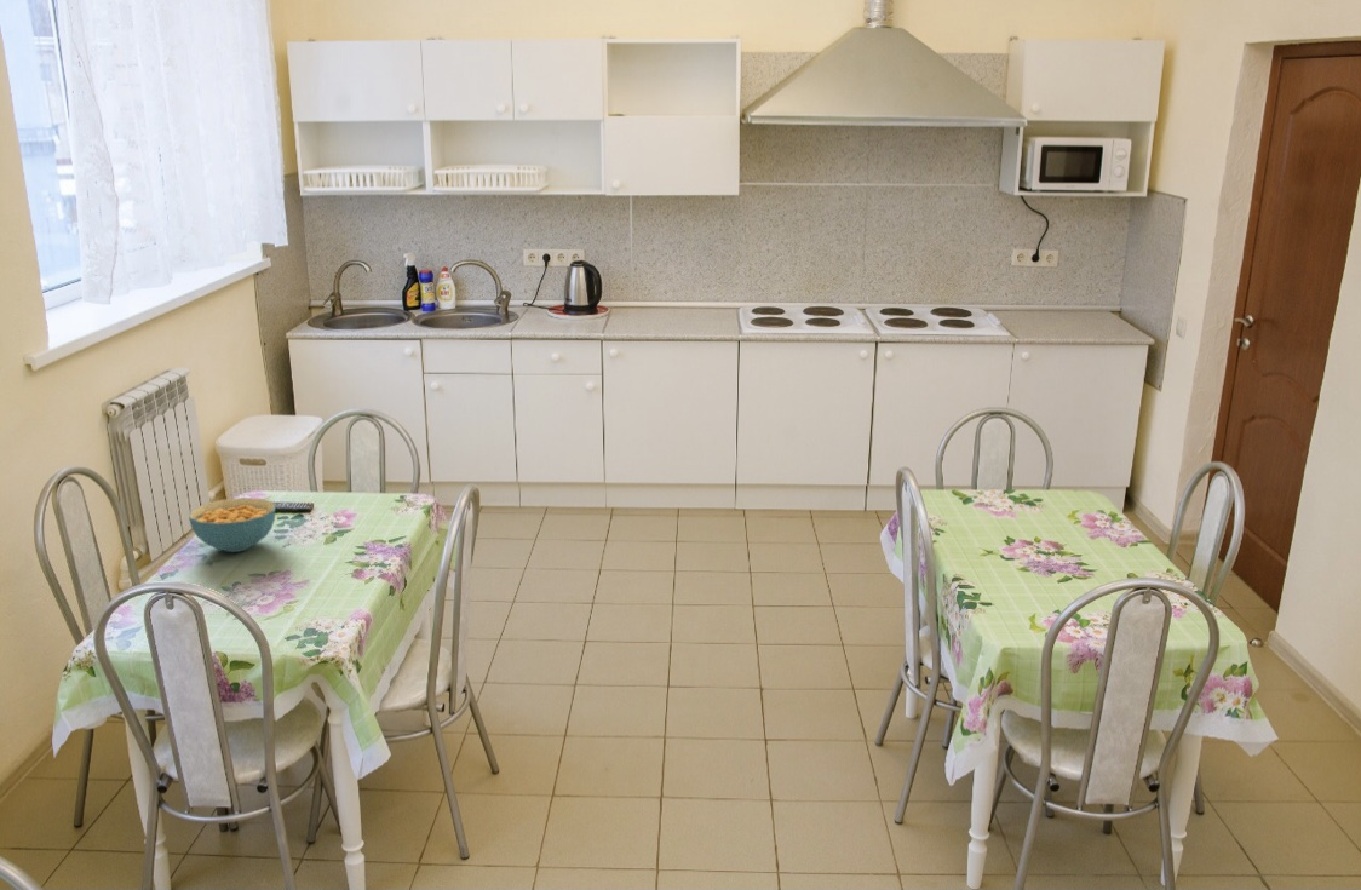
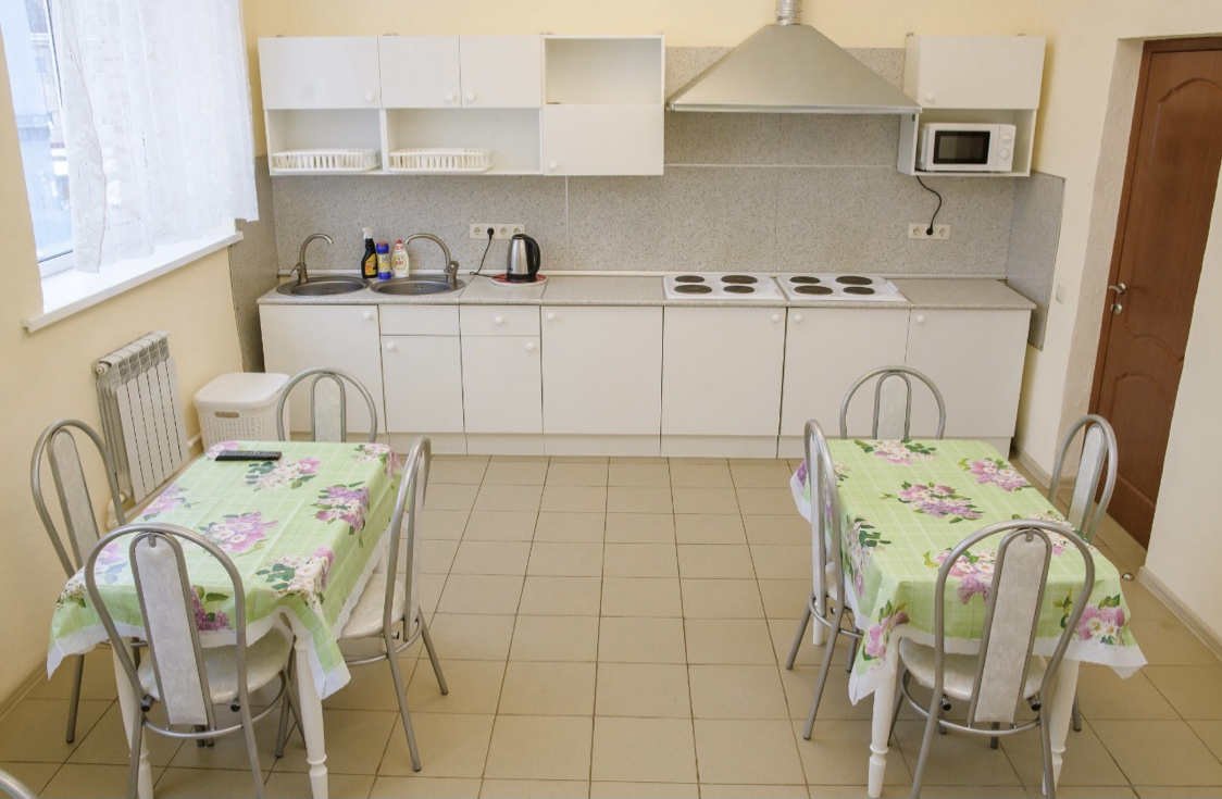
- cereal bowl [188,496,276,553]
